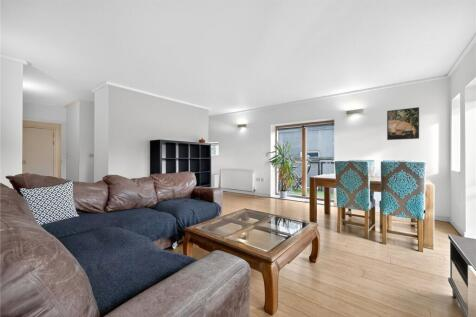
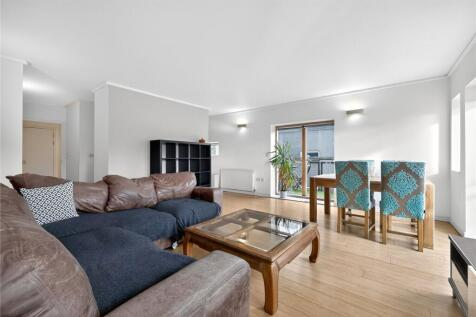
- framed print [386,106,420,141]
